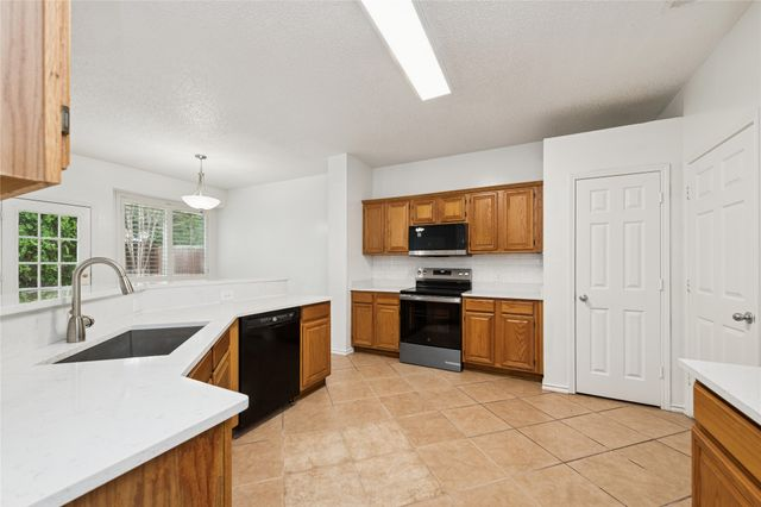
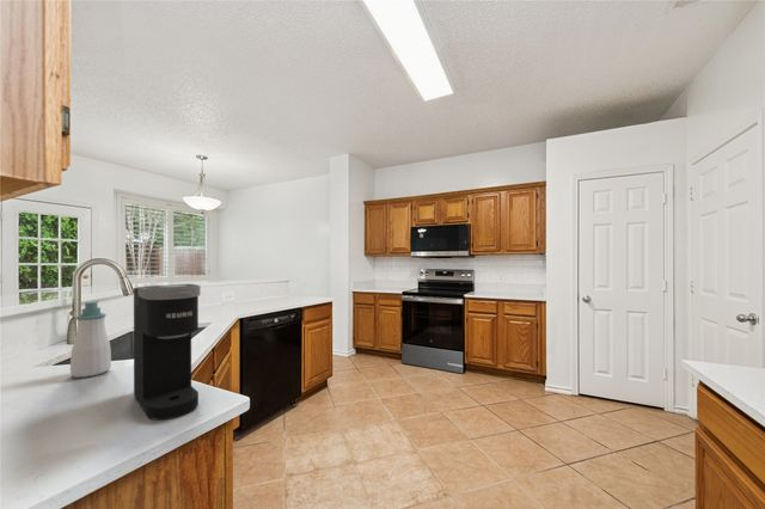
+ soap bottle [69,300,112,379]
+ coffee maker [133,282,201,421]
